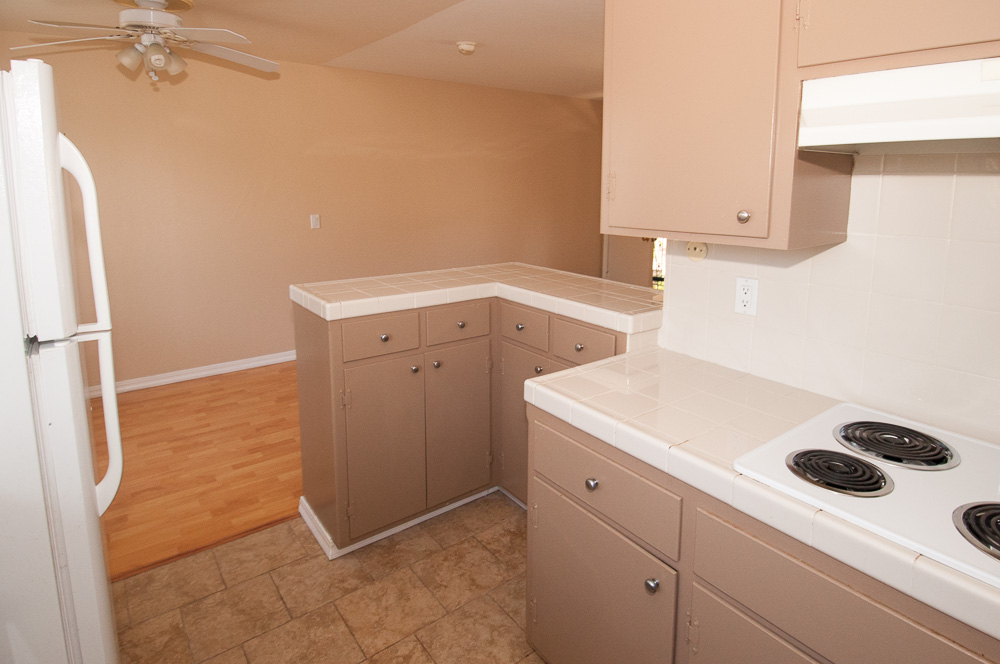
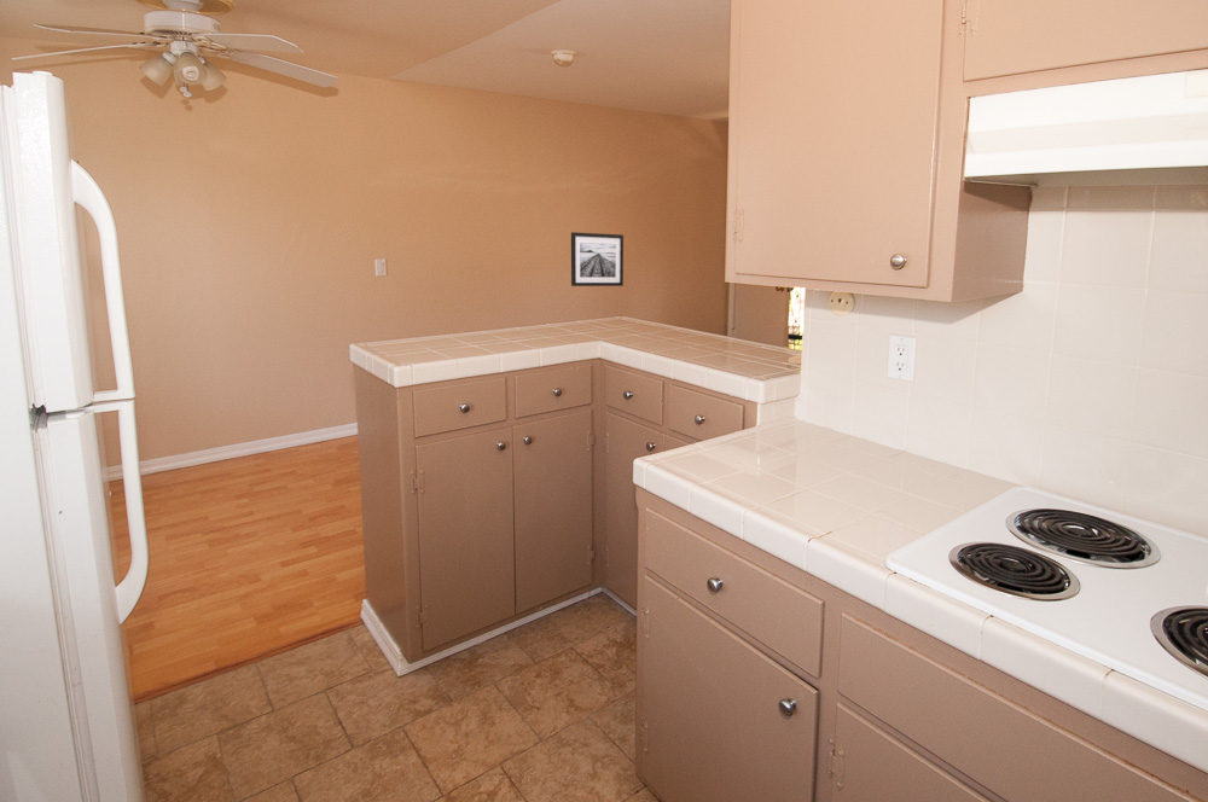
+ wall art [570,231,625,287]
